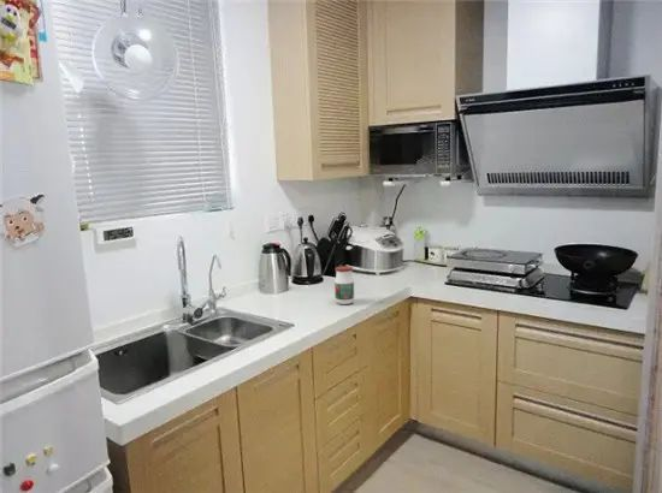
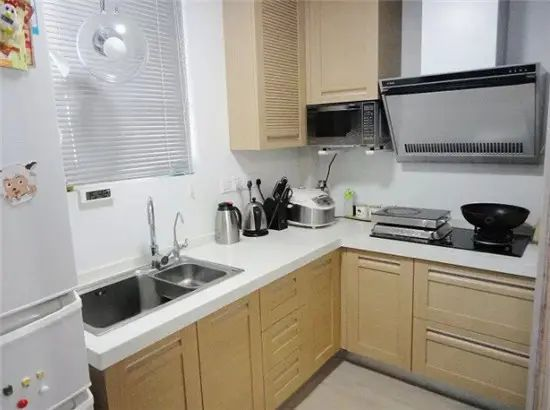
- jar [333,265,355,305]
